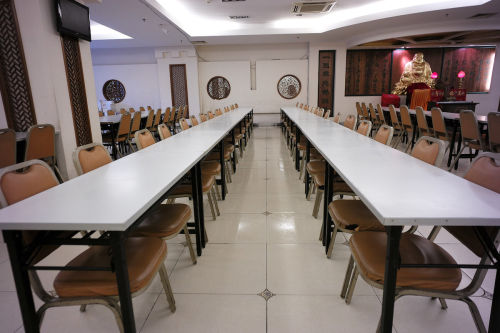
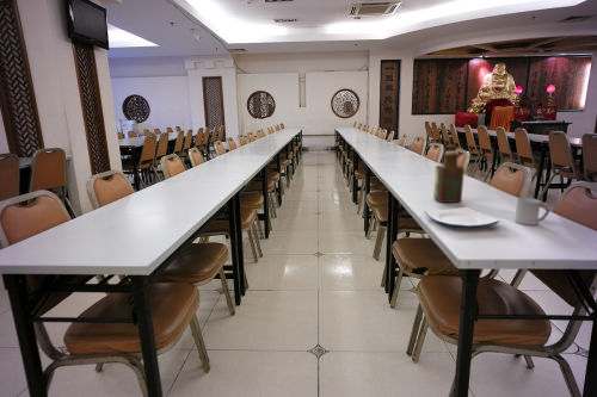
+ plate [423,206,501,229]
+ cup [513,197,550,227]
+ bottle [432,150,466,204]
